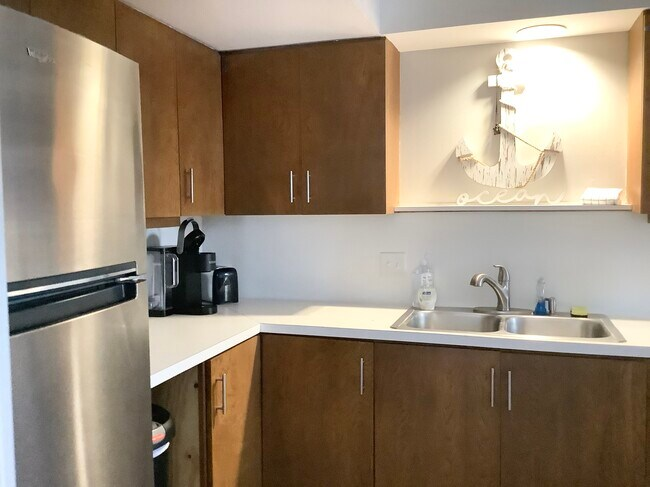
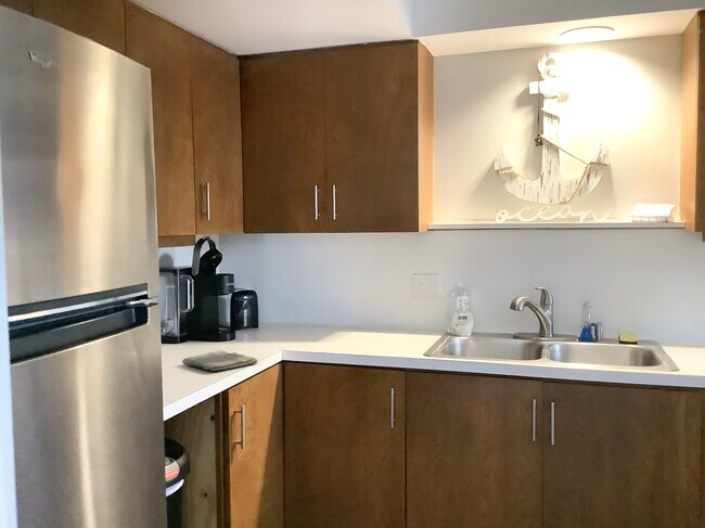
+ dish towel [181,349,258,372]
